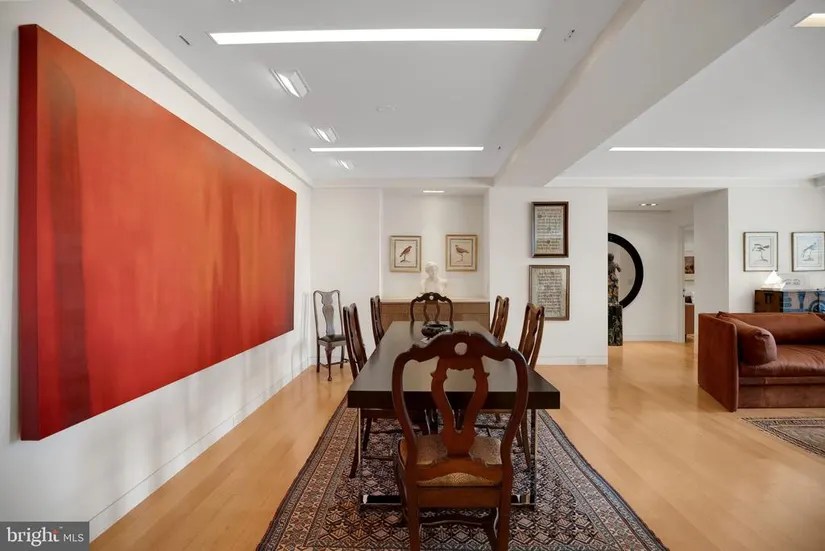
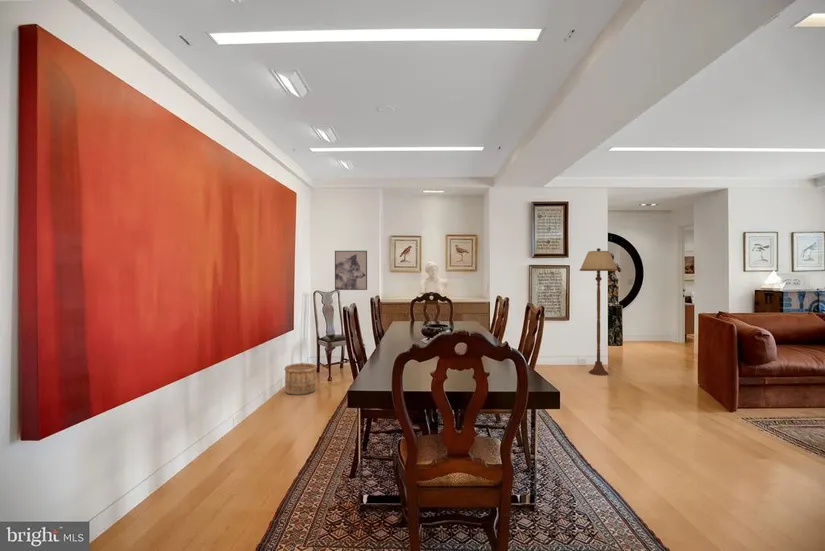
+ floor lamp [579,247,619,376]
+ wooden bucket [283,362,318,396]
+ wall art [334,250,368,291]
